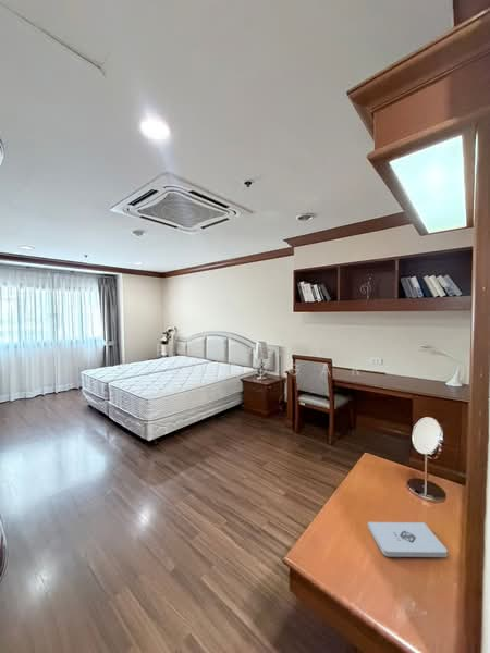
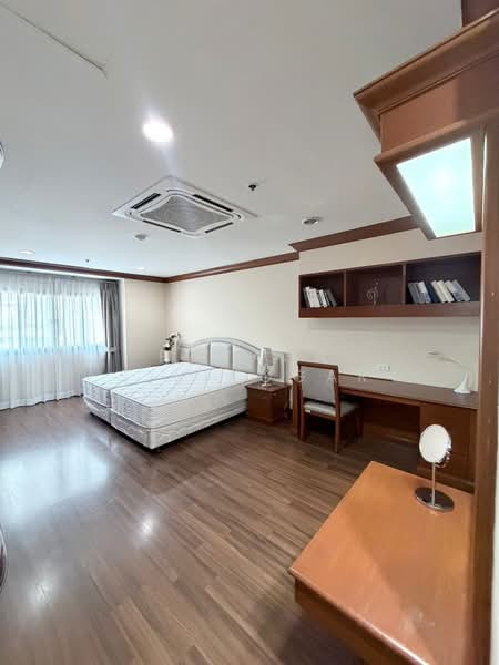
- notepad [367,521,449,558]
